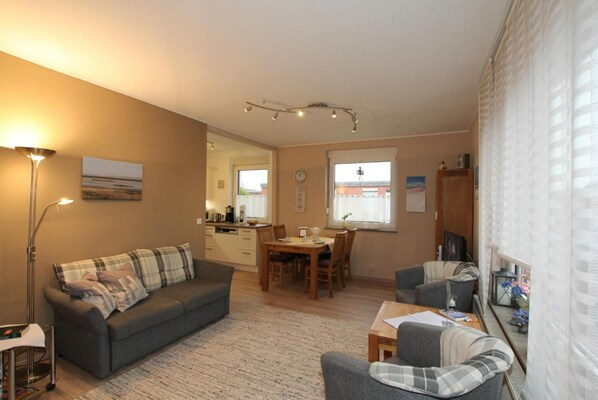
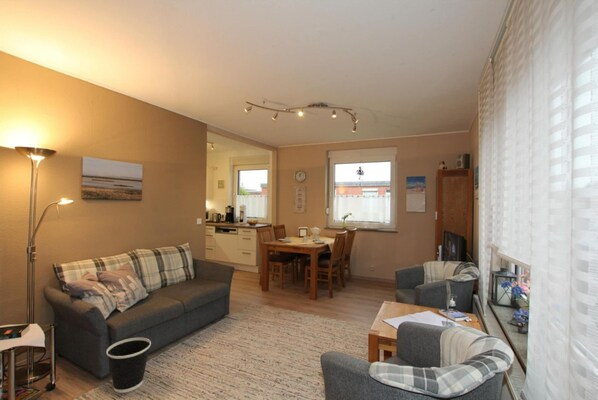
+ wastebasket [105,337,152,394]
